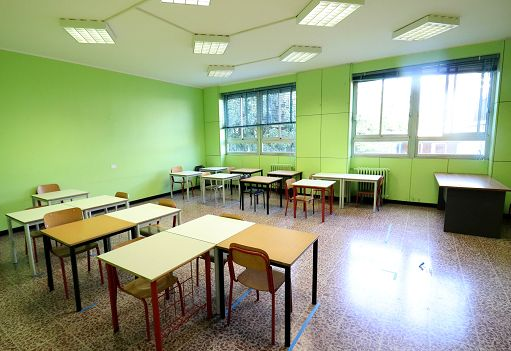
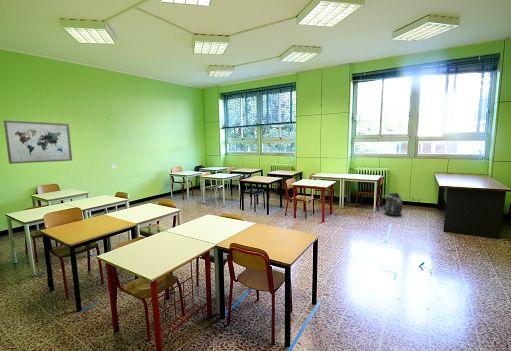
+ wall art [3,119,73,165]
+ backpack [382,191,404,217]
